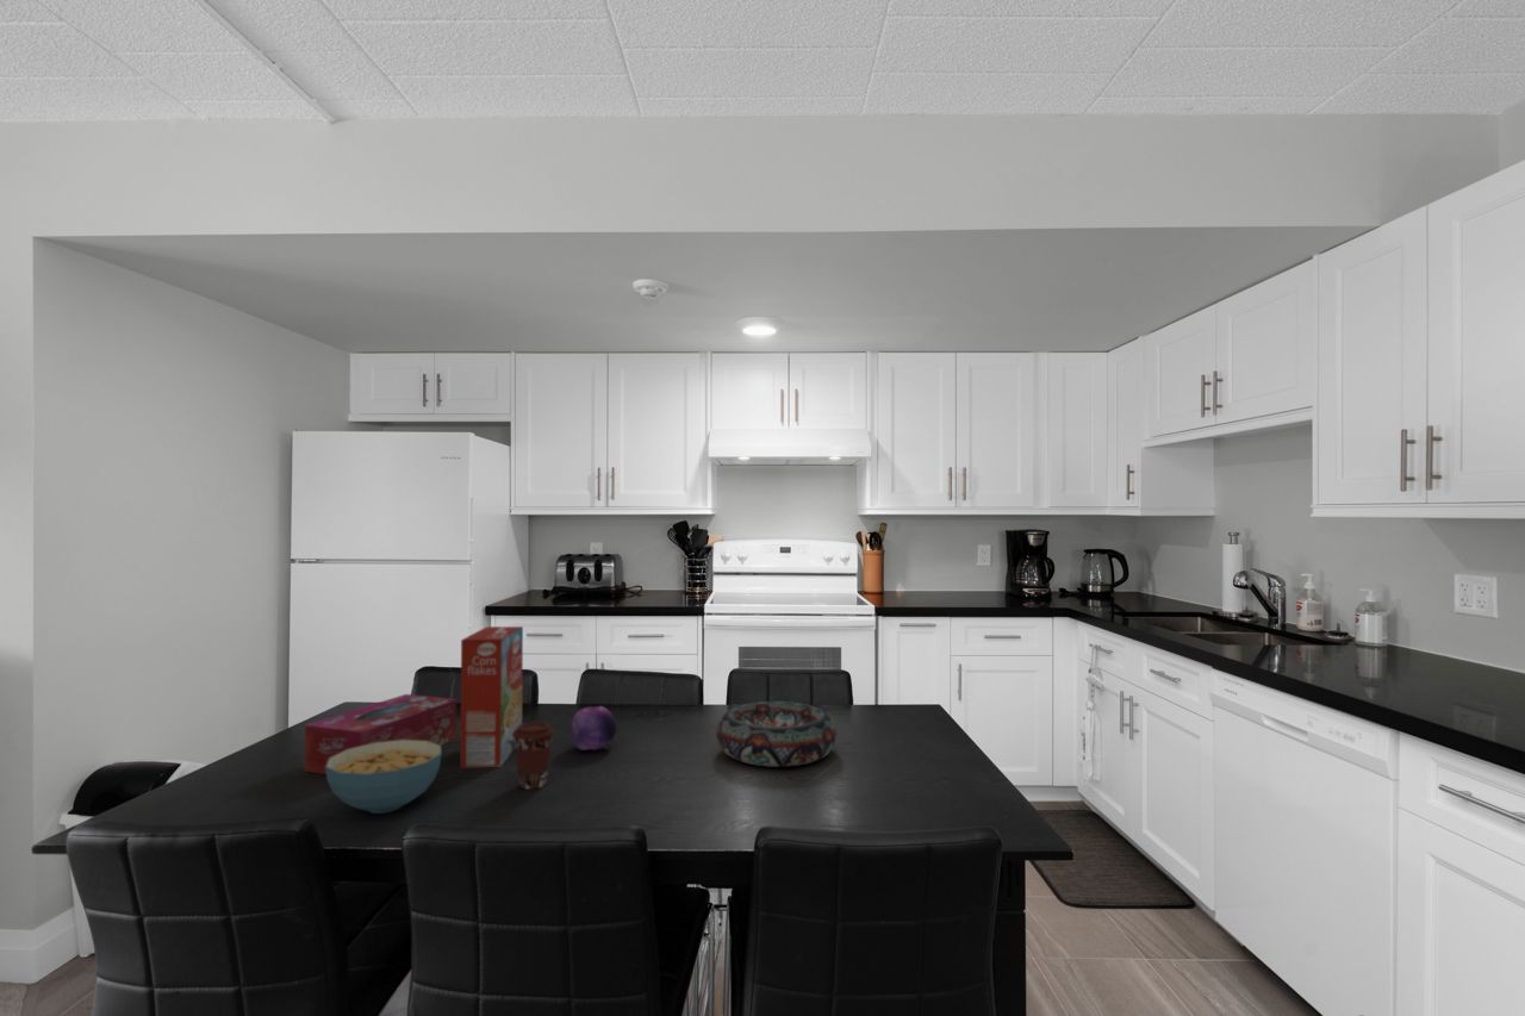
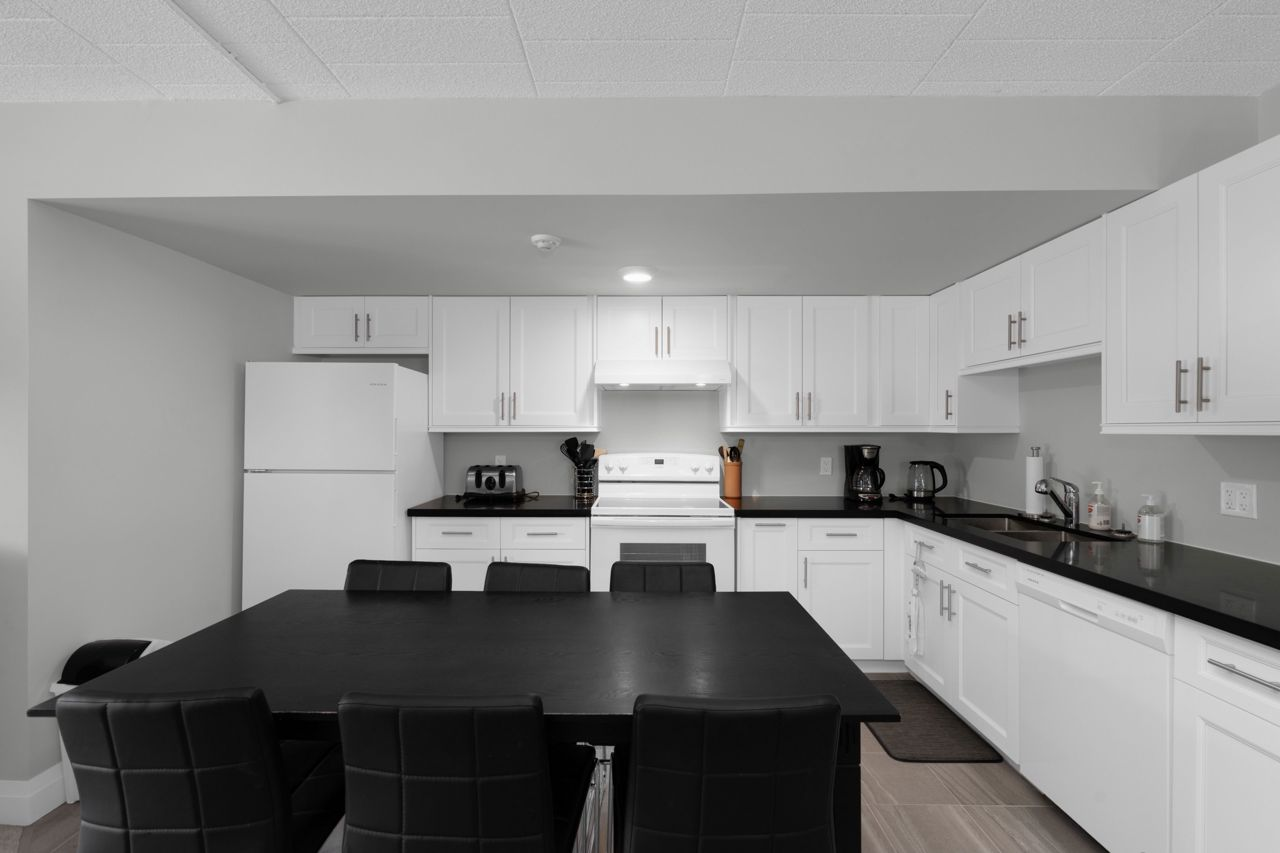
- coffee cup [512,721,556,791]
- tissue box [304,693,458,775]
- cereal box [459,625,524,768]
- cereal bowl [325,740,443,815]
- decorative bowl [715,700,838,768]
- fruit [569,705,618,752]
